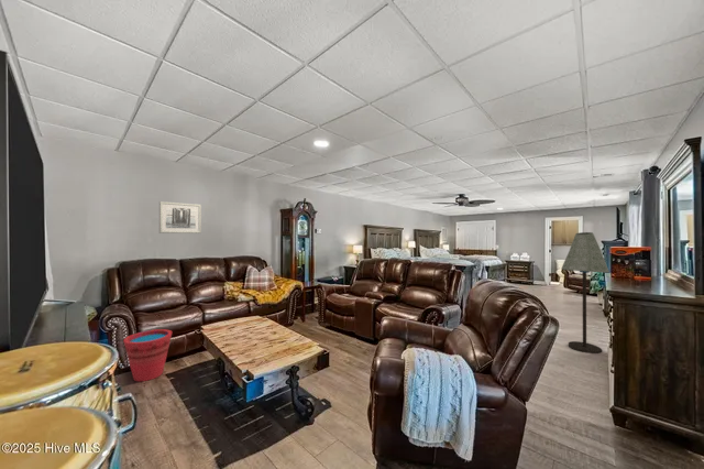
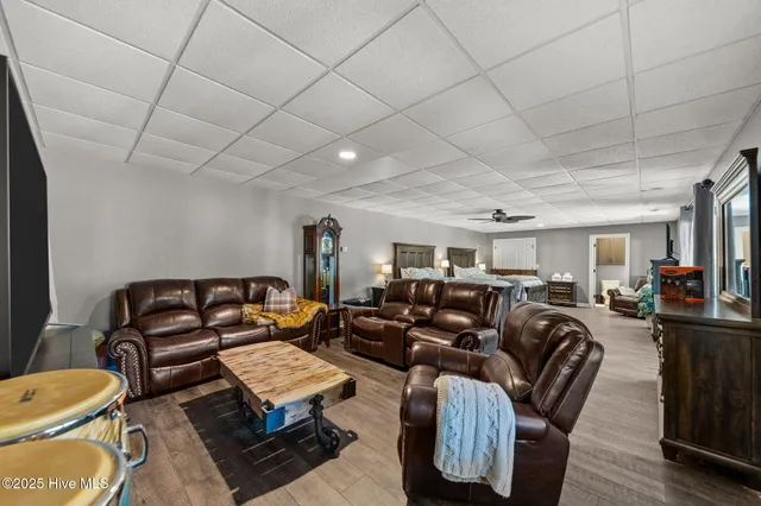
- floor lamp [560,231,610,355]
- bucket [122,328,173,382]
- wall art [158,200,202,234]
